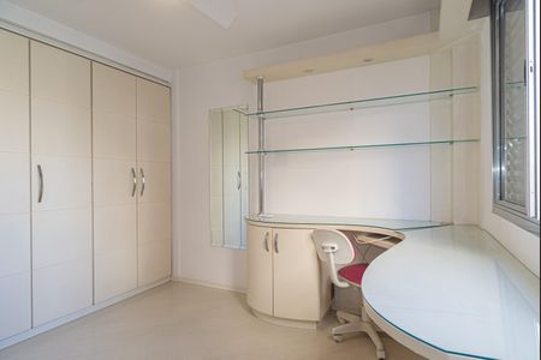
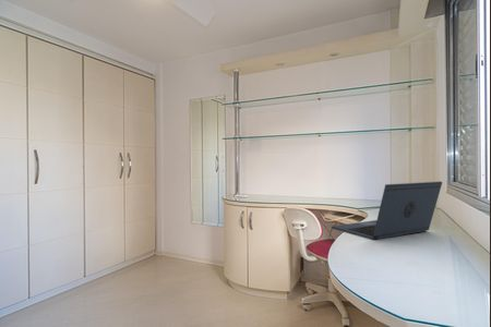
+ laptop [331,180,443,241]
